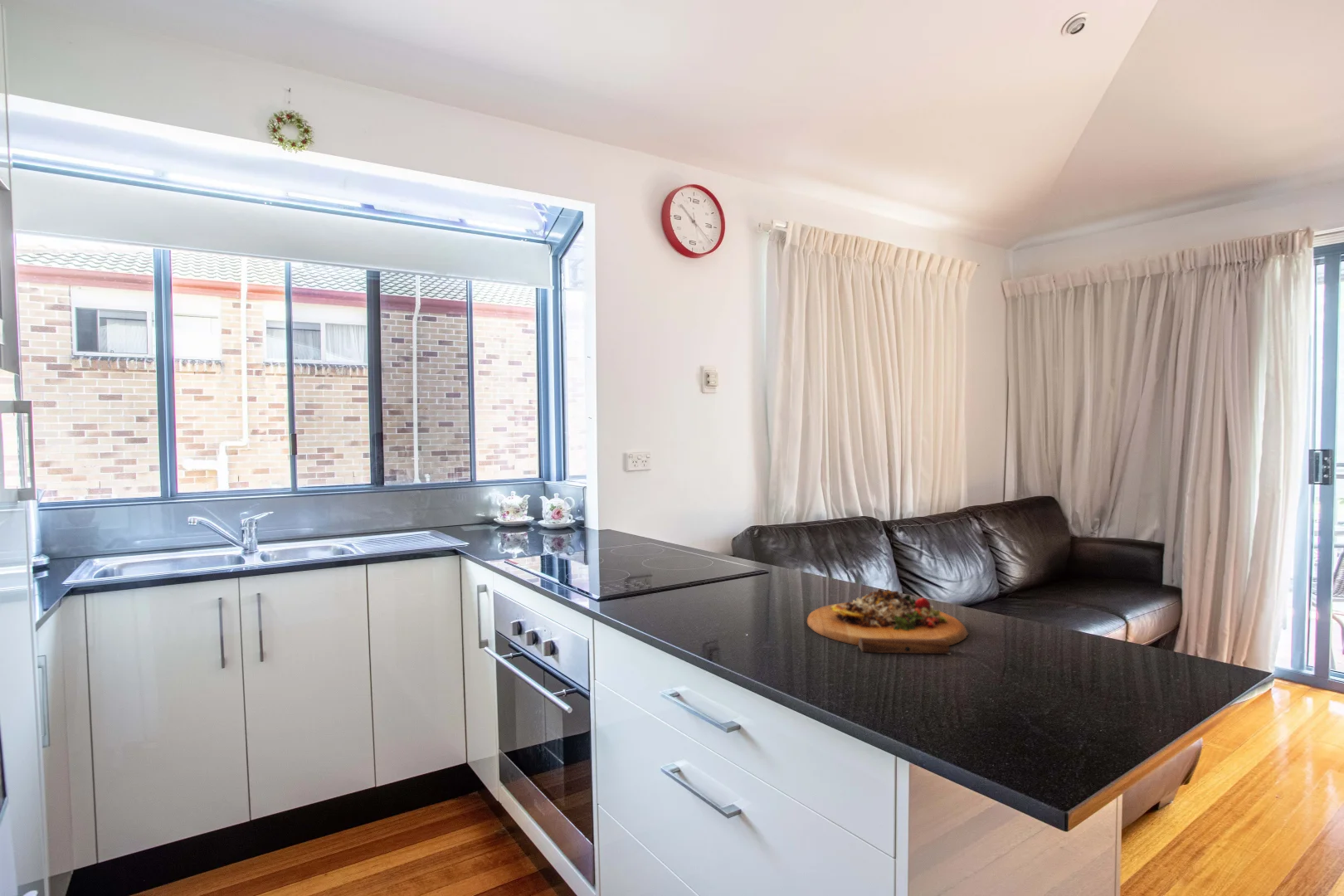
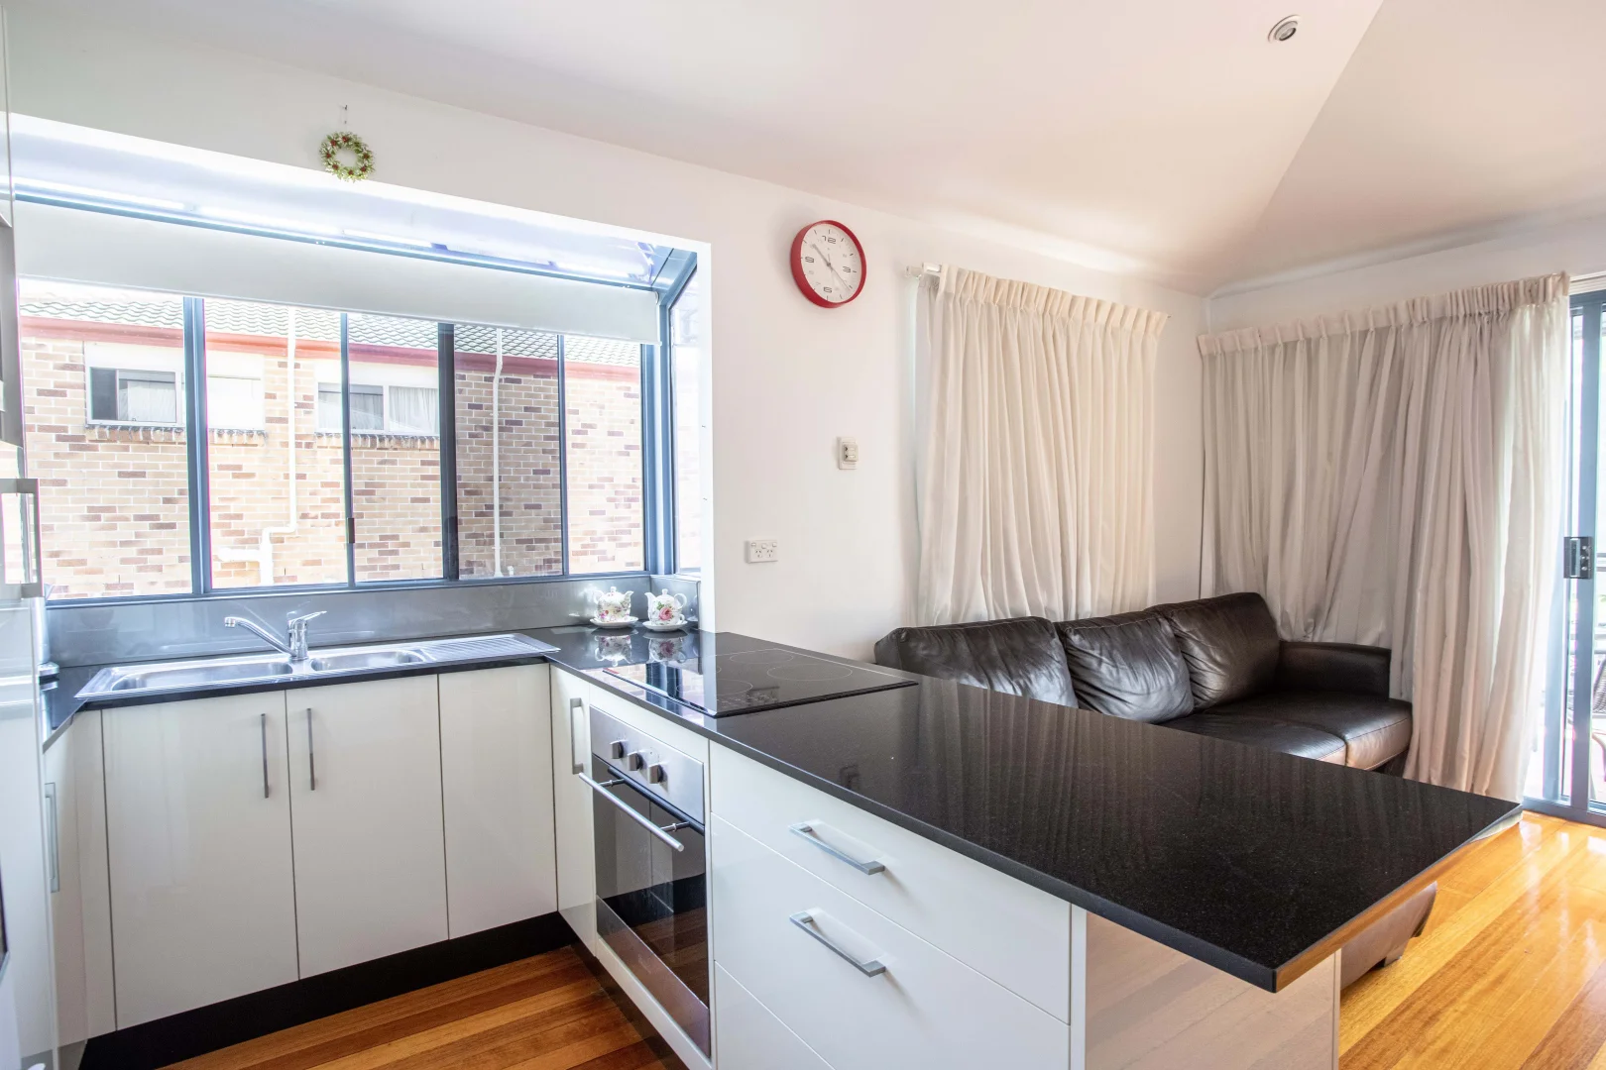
- cutting board [806,588,970,655]
